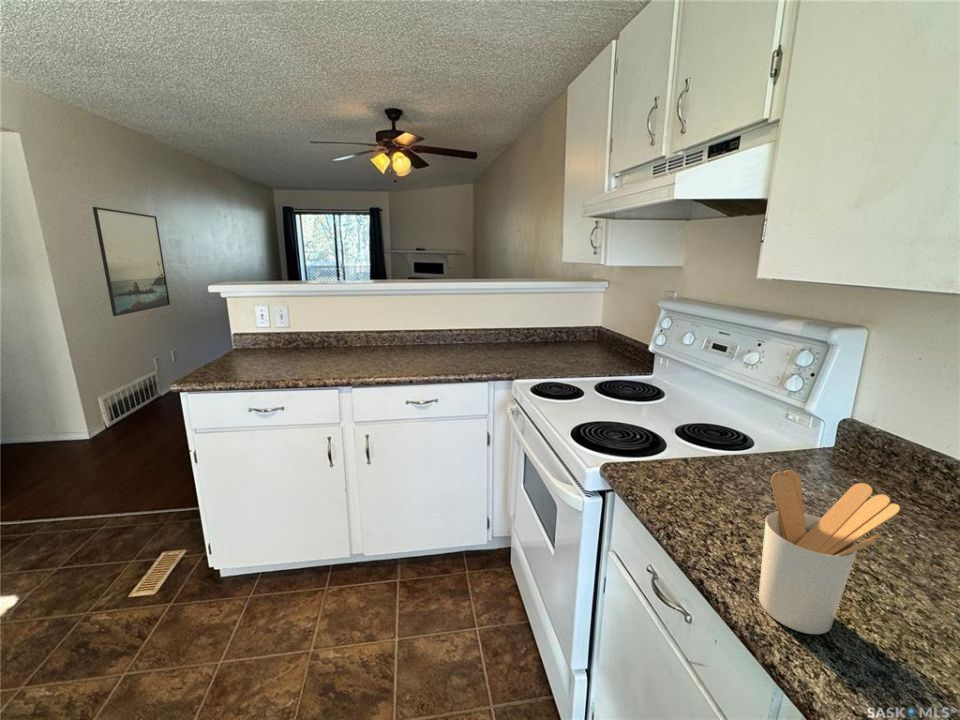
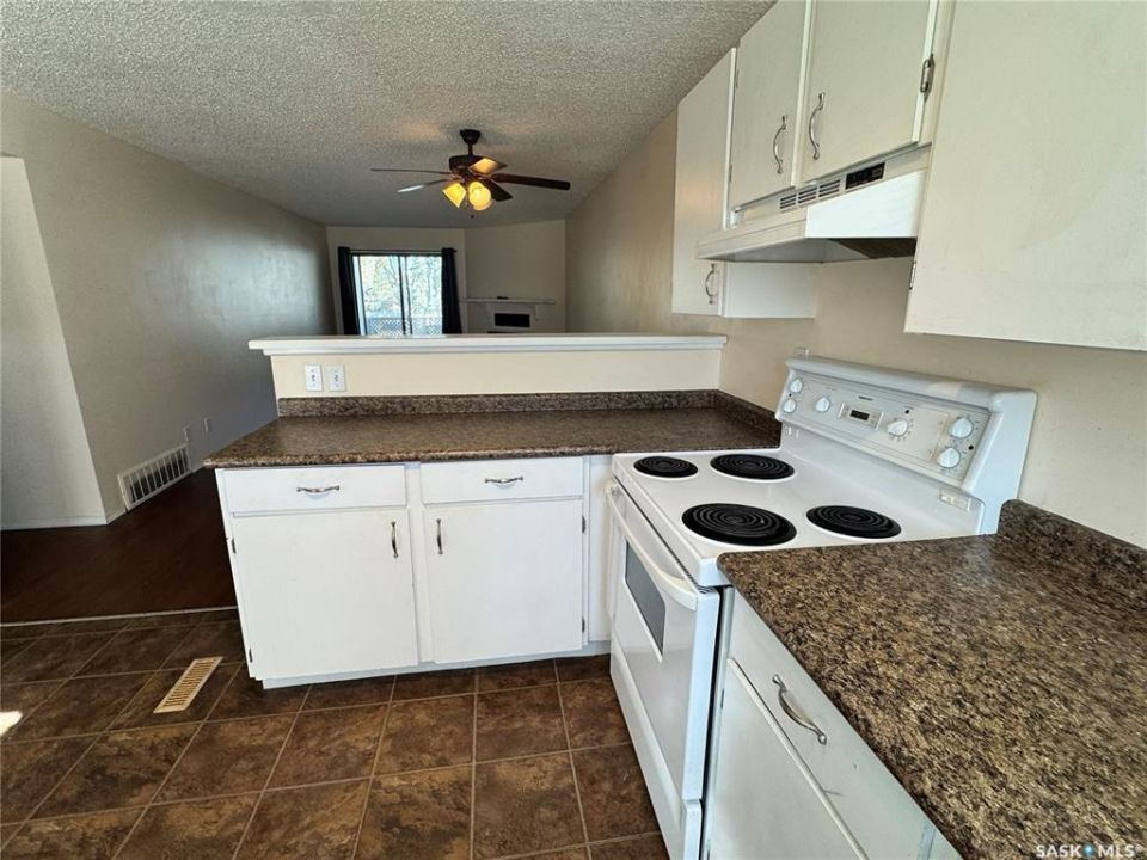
- utensil holder [758,469,901,635]
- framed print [92,206,171,317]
